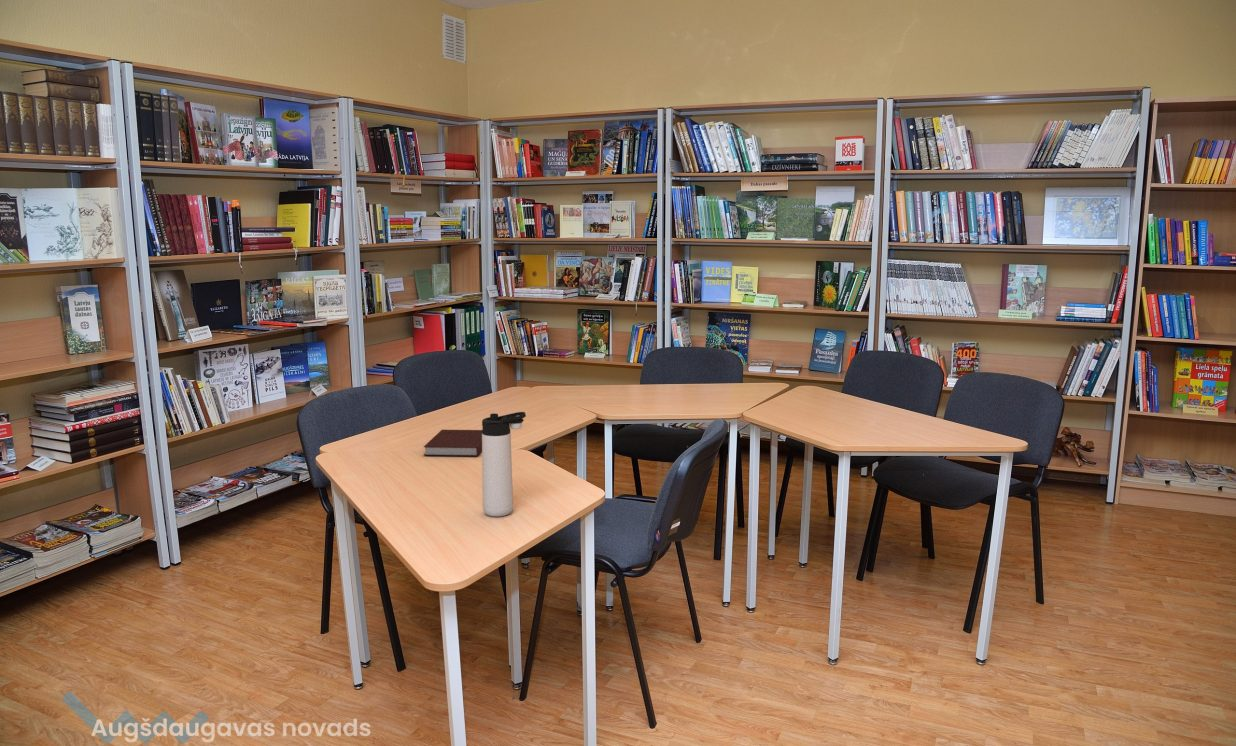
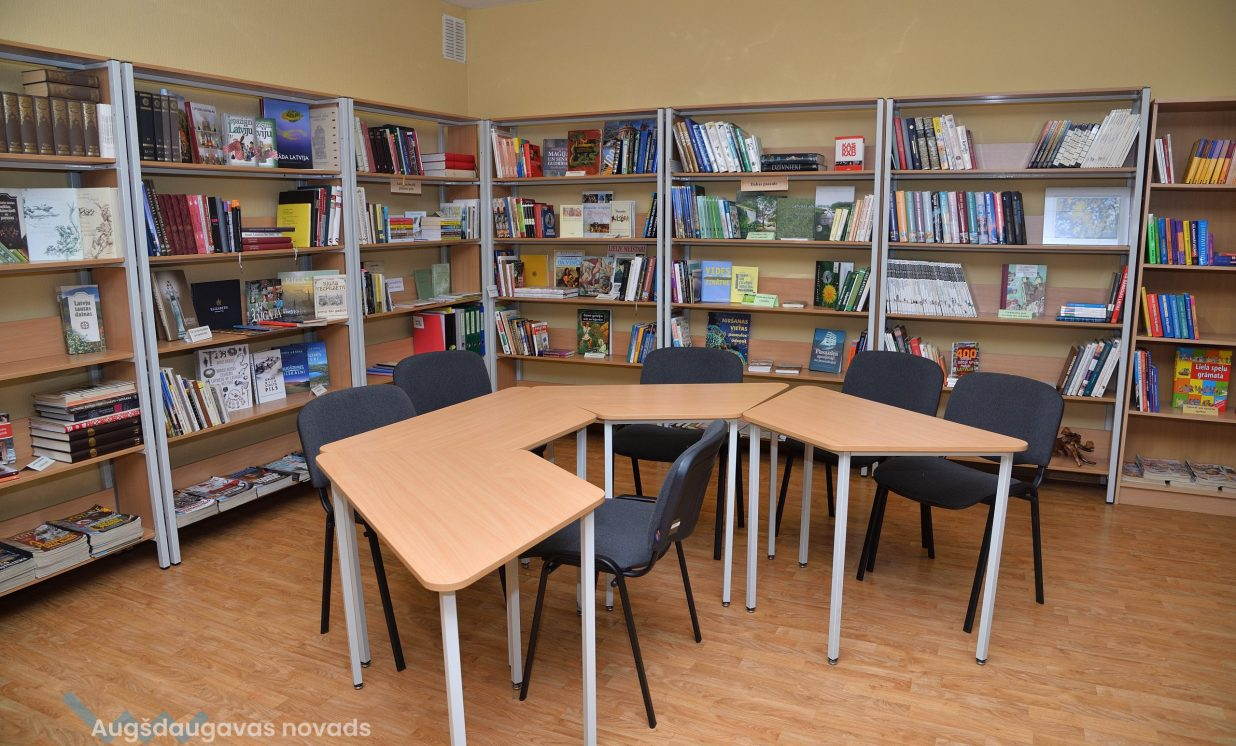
- notebook [423,429,482,457]
- thermos bottle [481,411,527,518]
